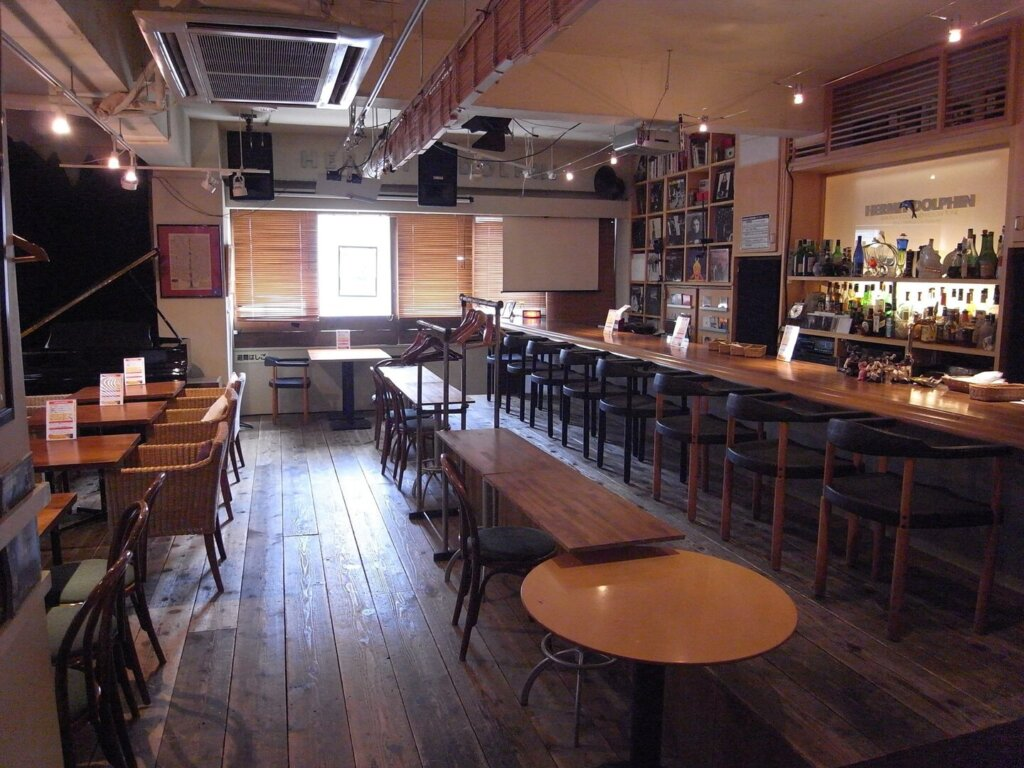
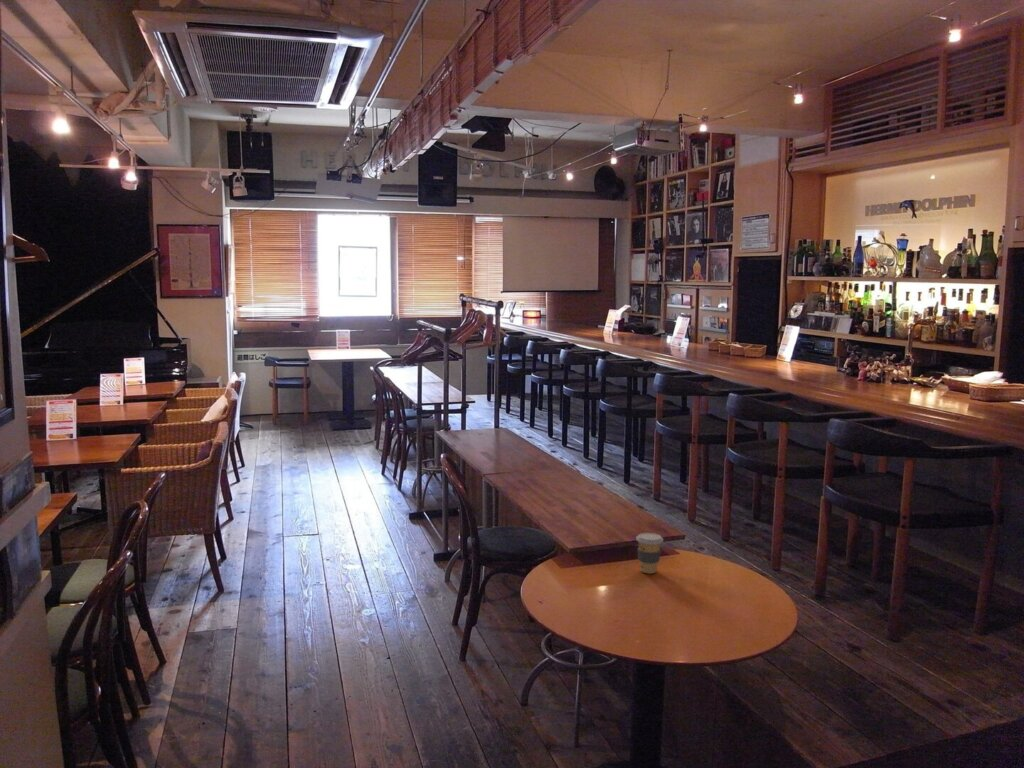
+ coffee cup [635,532,664,575]
